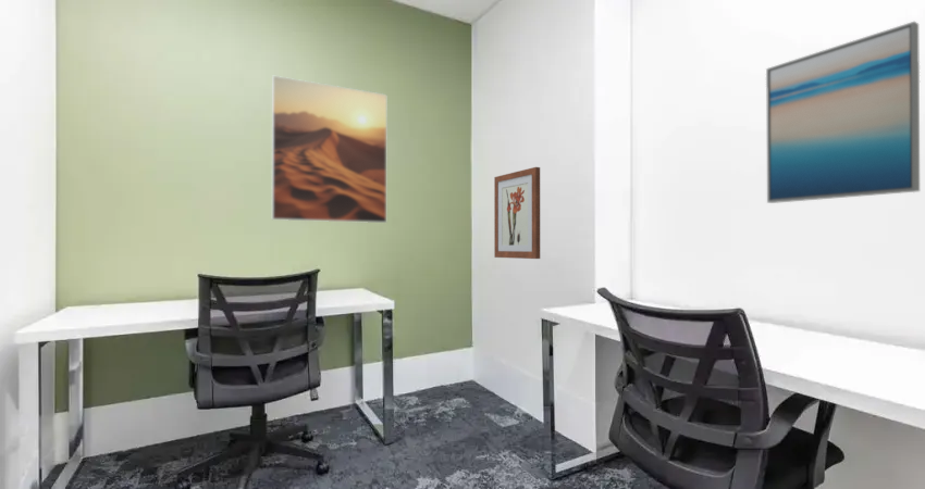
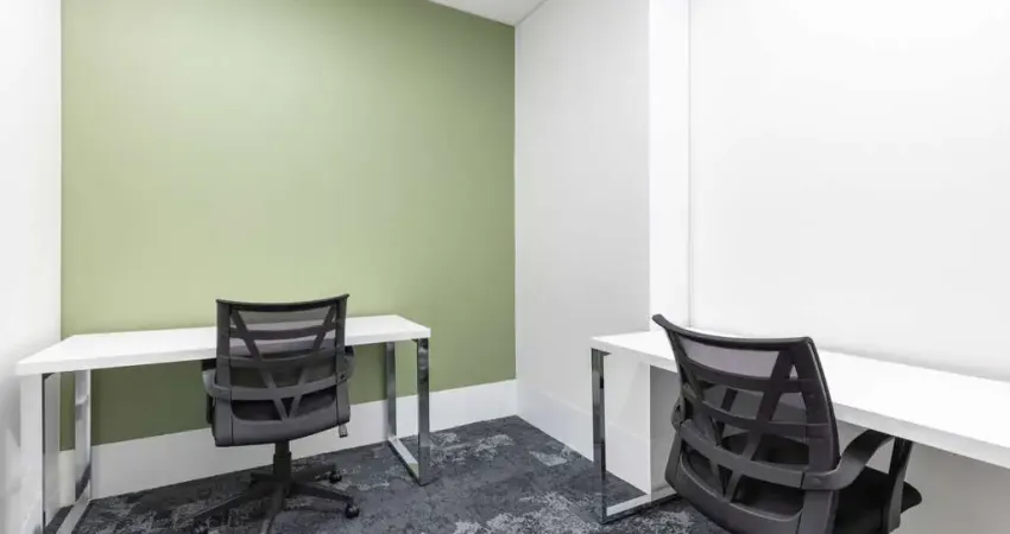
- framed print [271,75,387,224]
- wall art [493,166,541,260]
- wall art [765,21,921,204]
